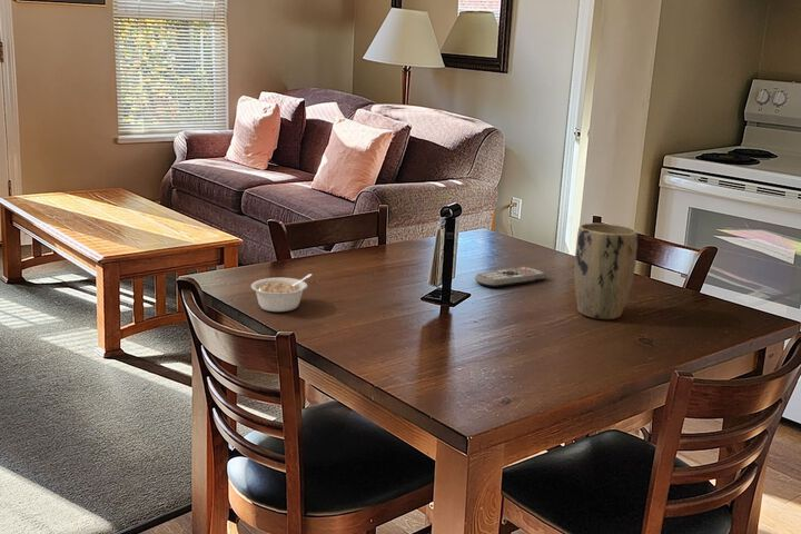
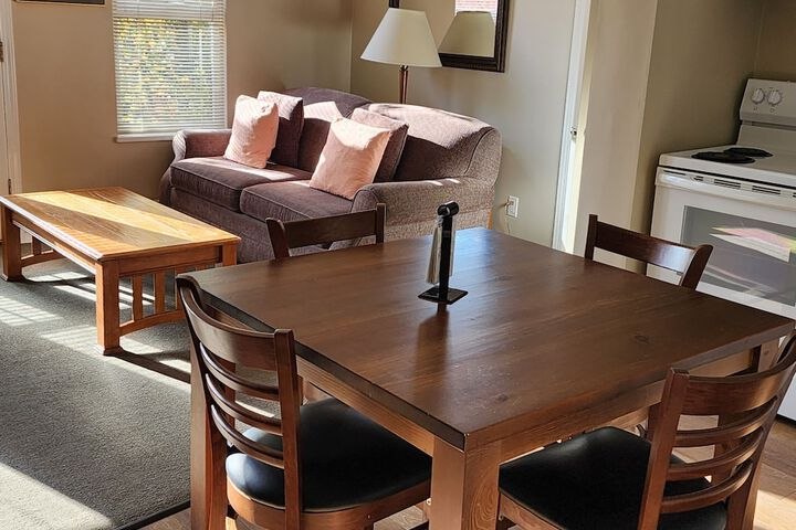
- plant pot [573,222,639,320]
- legume [250,274,313,313]
- remote control [474,266,547,288]
